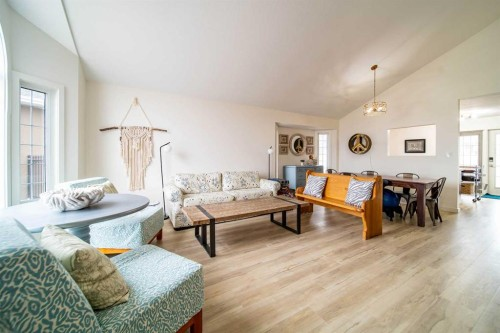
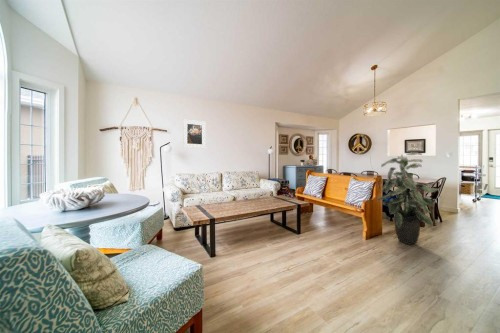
+ indoor plant [376,151,440,246]
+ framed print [182,119,207,149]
